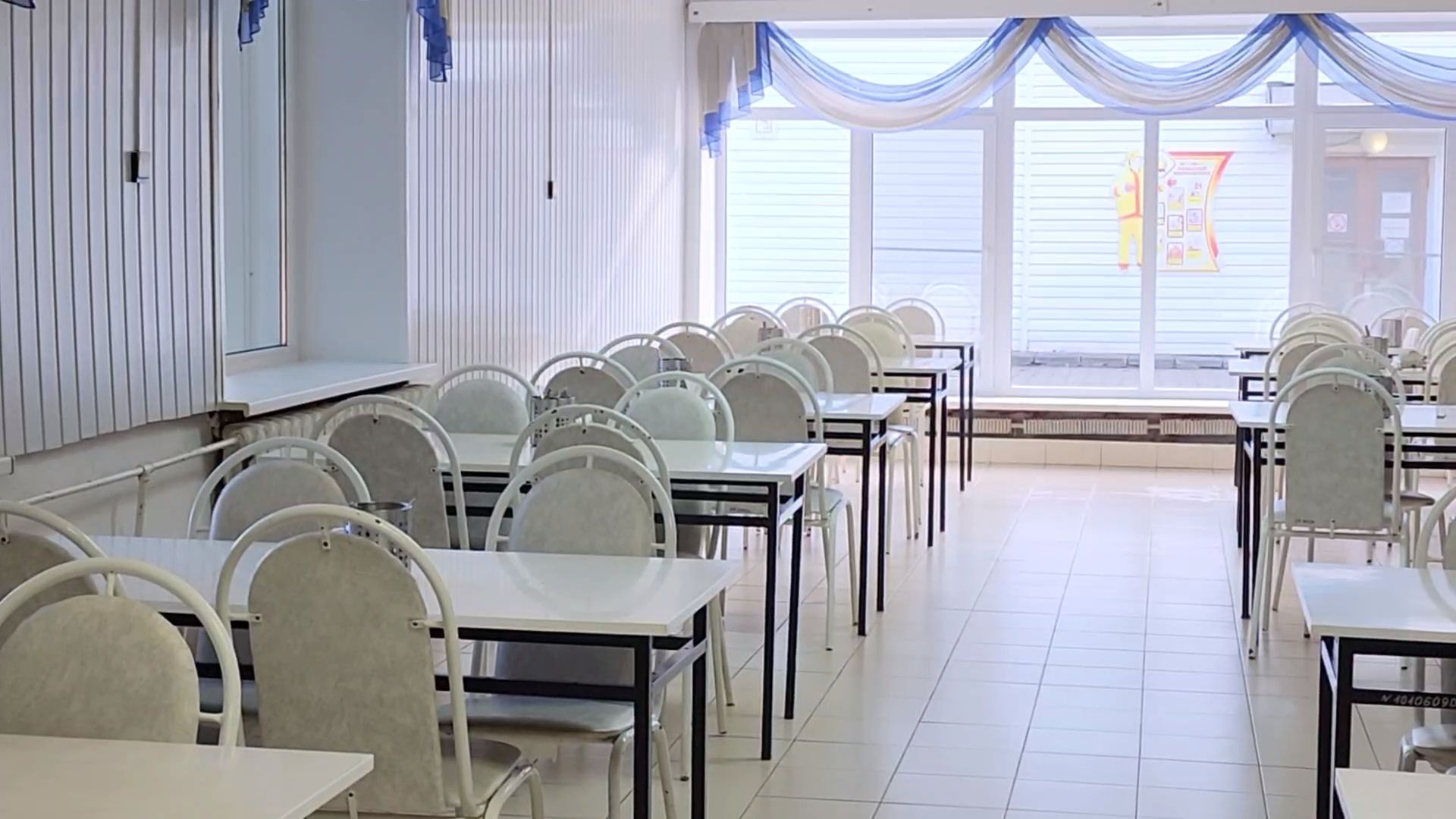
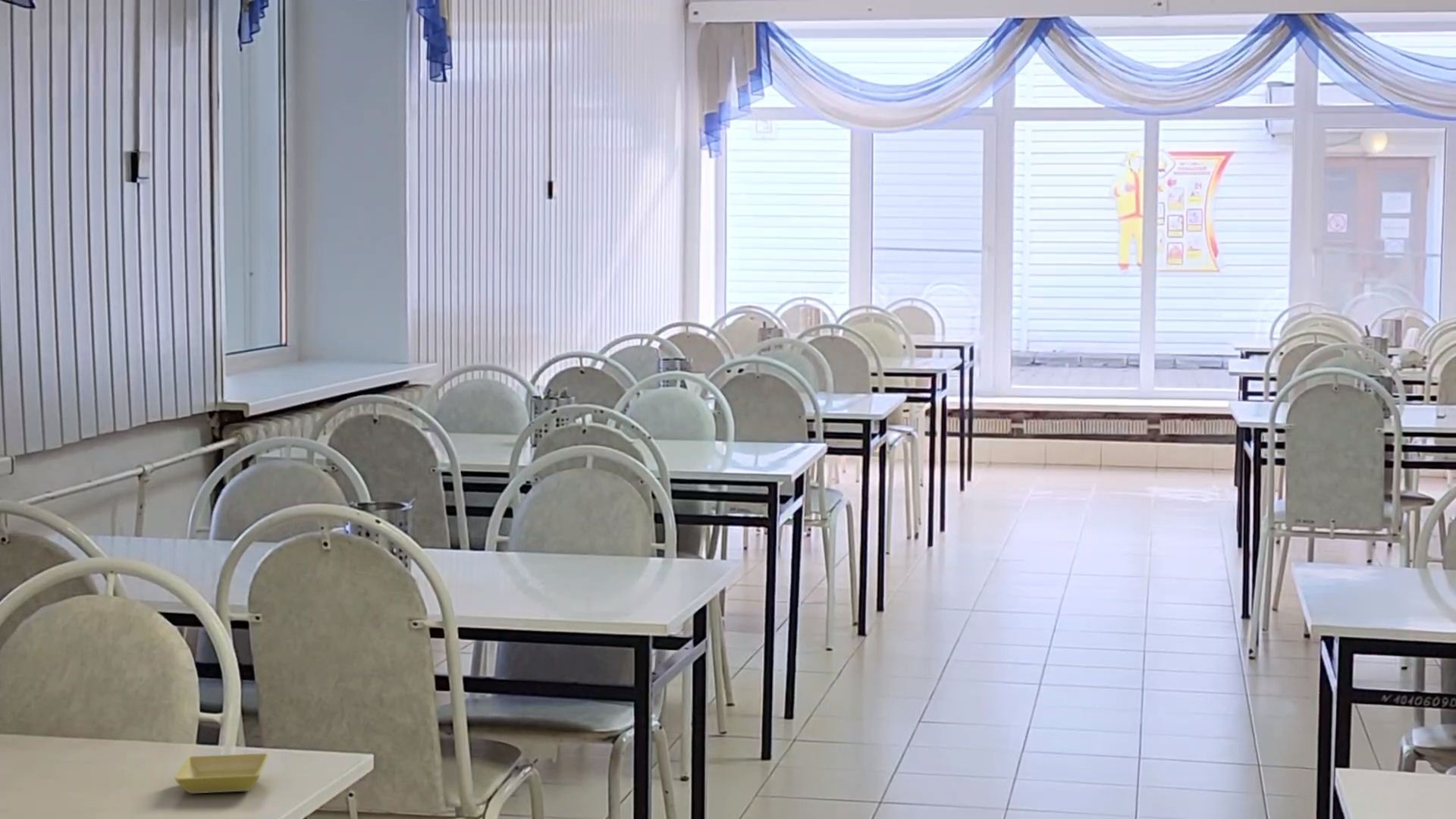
+ saucer [174,753,270,794]
